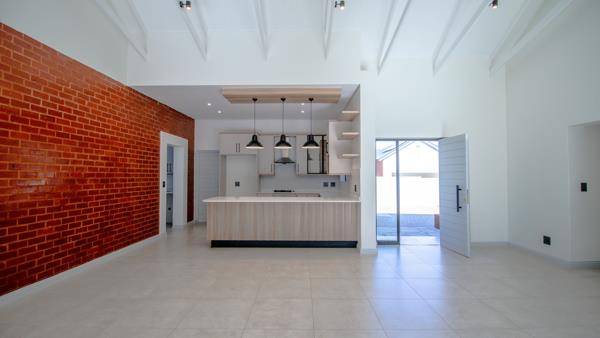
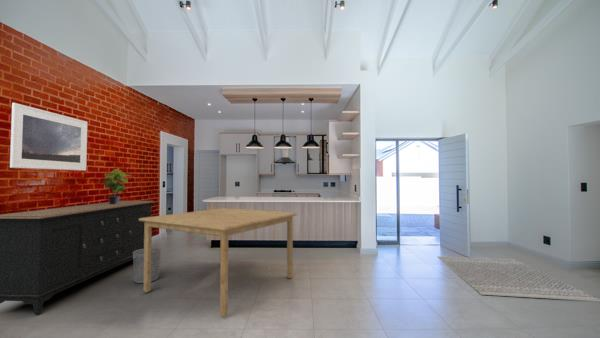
+ waste bin [132,247,161,284]
+ sideboard [0,200,156,315]
+ rug [436,255,600,302]
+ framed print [9,102,88,172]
+ potted plant [102,167,131,204]
+ dining table [139,207,298,318]
